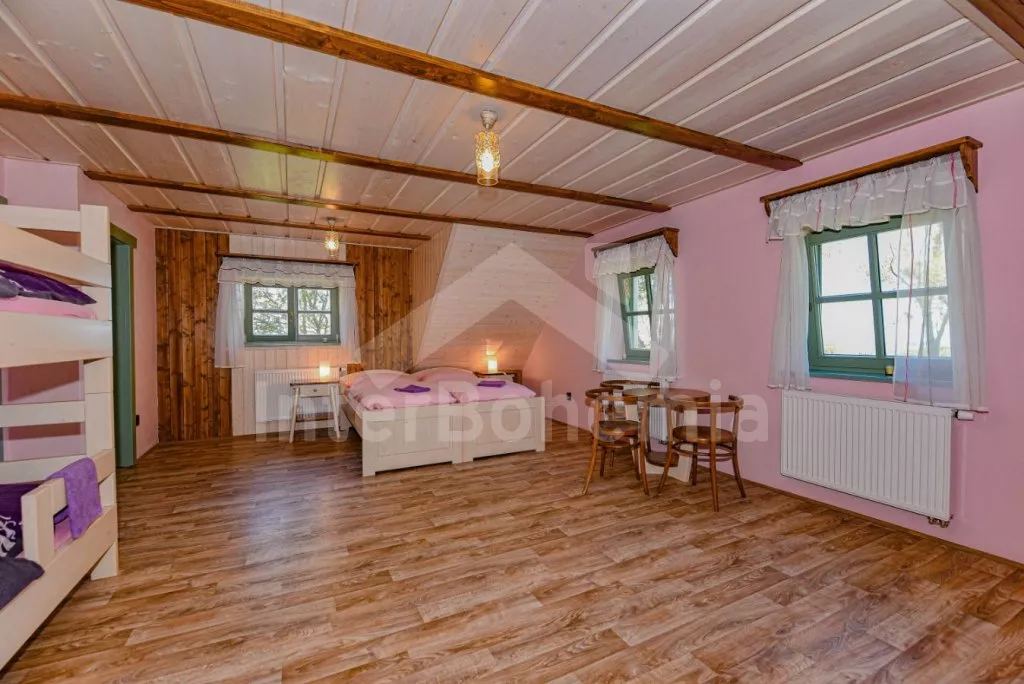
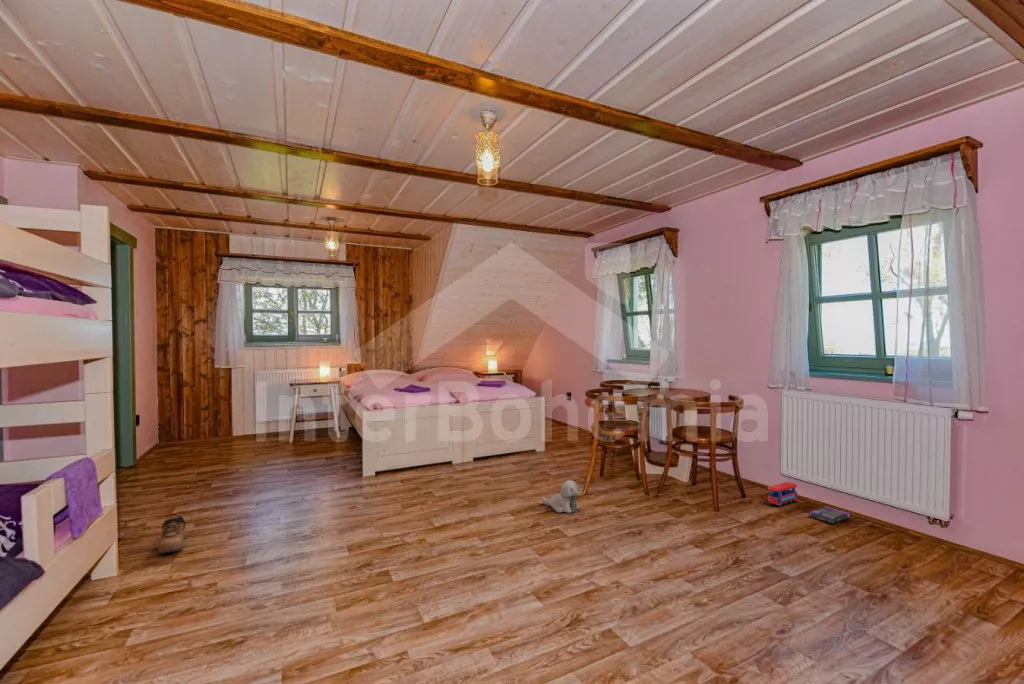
+ shoe [157,513,187,555]
+ plush toy [540,479,580,514]
+ box [808,506,851,525]
+ toy train [767,481,798,506]
